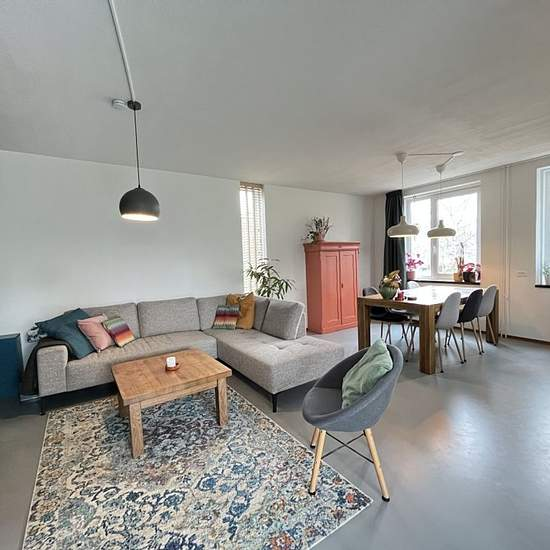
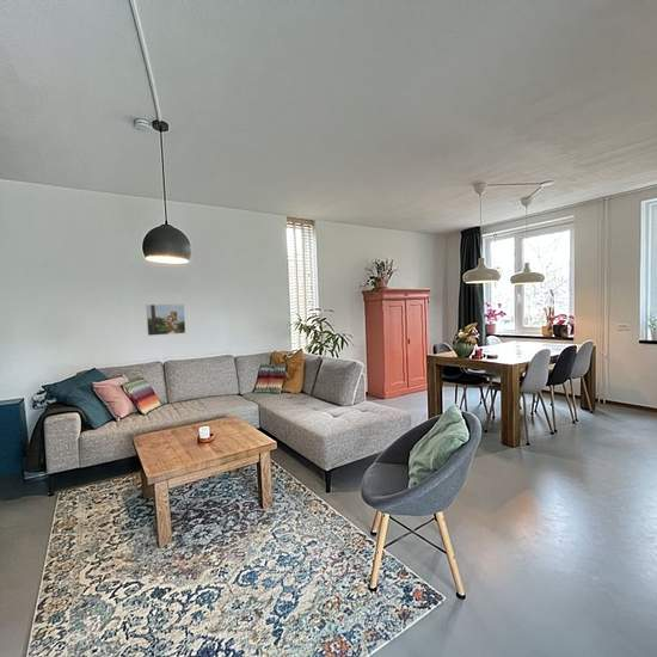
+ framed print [145,302,186,337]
